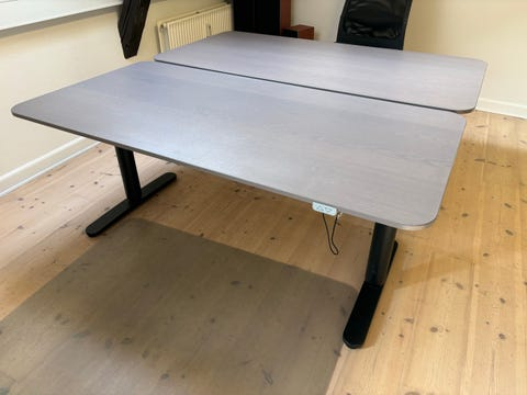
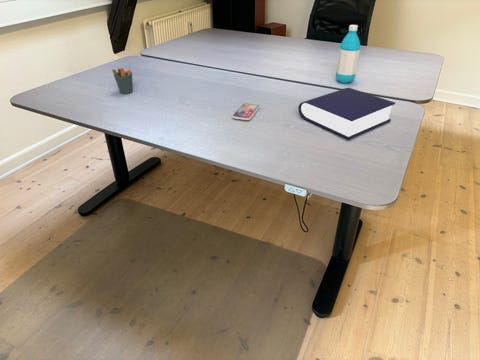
+ book [297,87,396,141]
+ water bottle [335,24,361,84]
+ smartphone [231,103,261,121]
+ pen holder [111,61,134,95]
